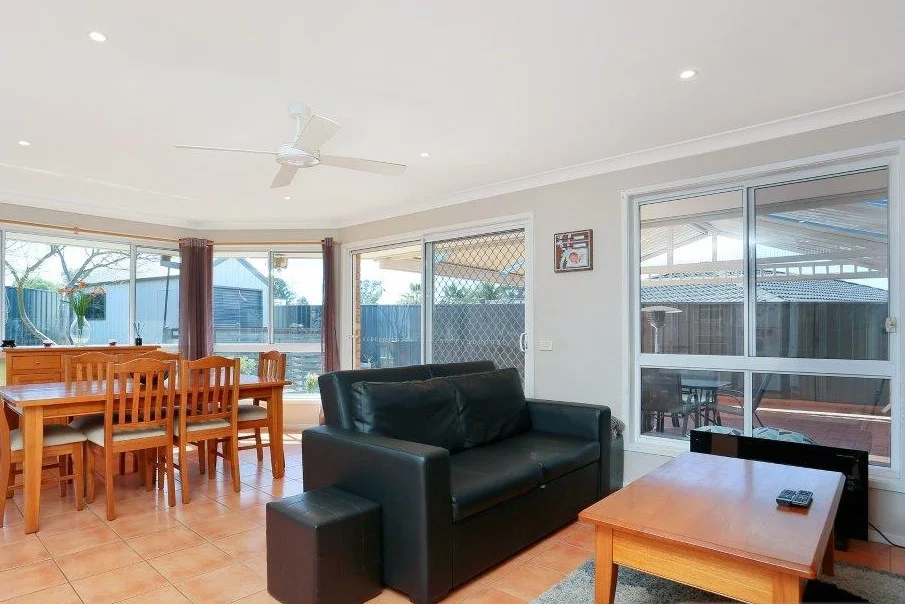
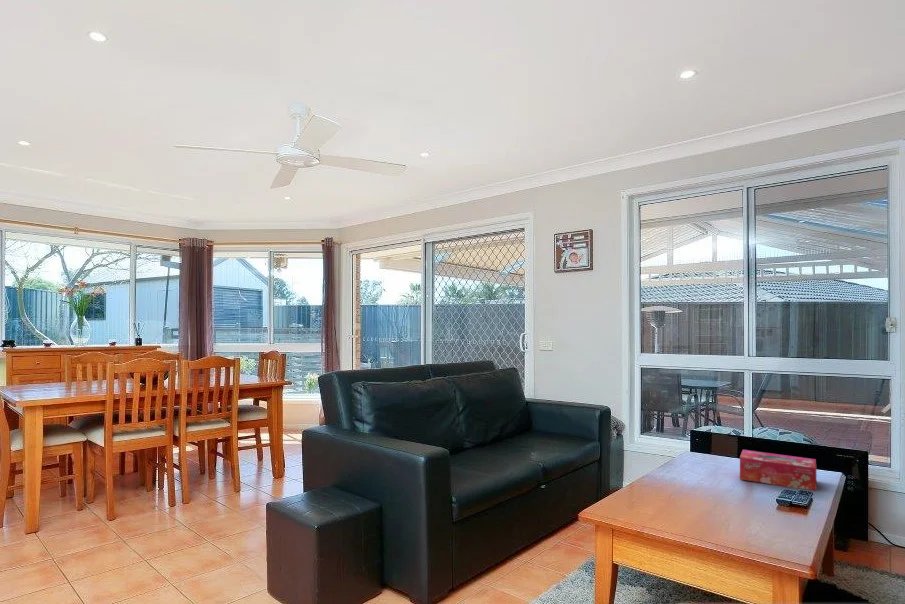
+ tissue box [739,449,817,491]
